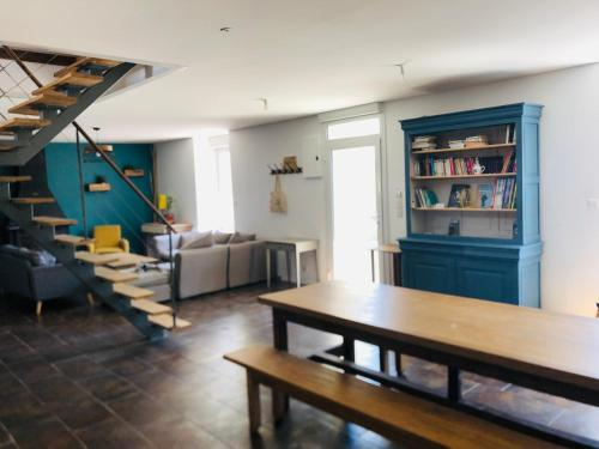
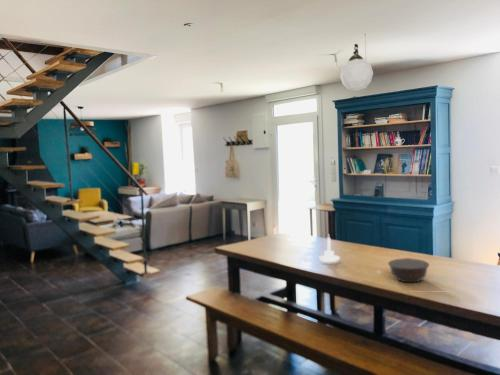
+ pendant lamp [339,34,374,92]
+ bowl [387,257,430,284]
+ candle holder [318,234,341,263]
